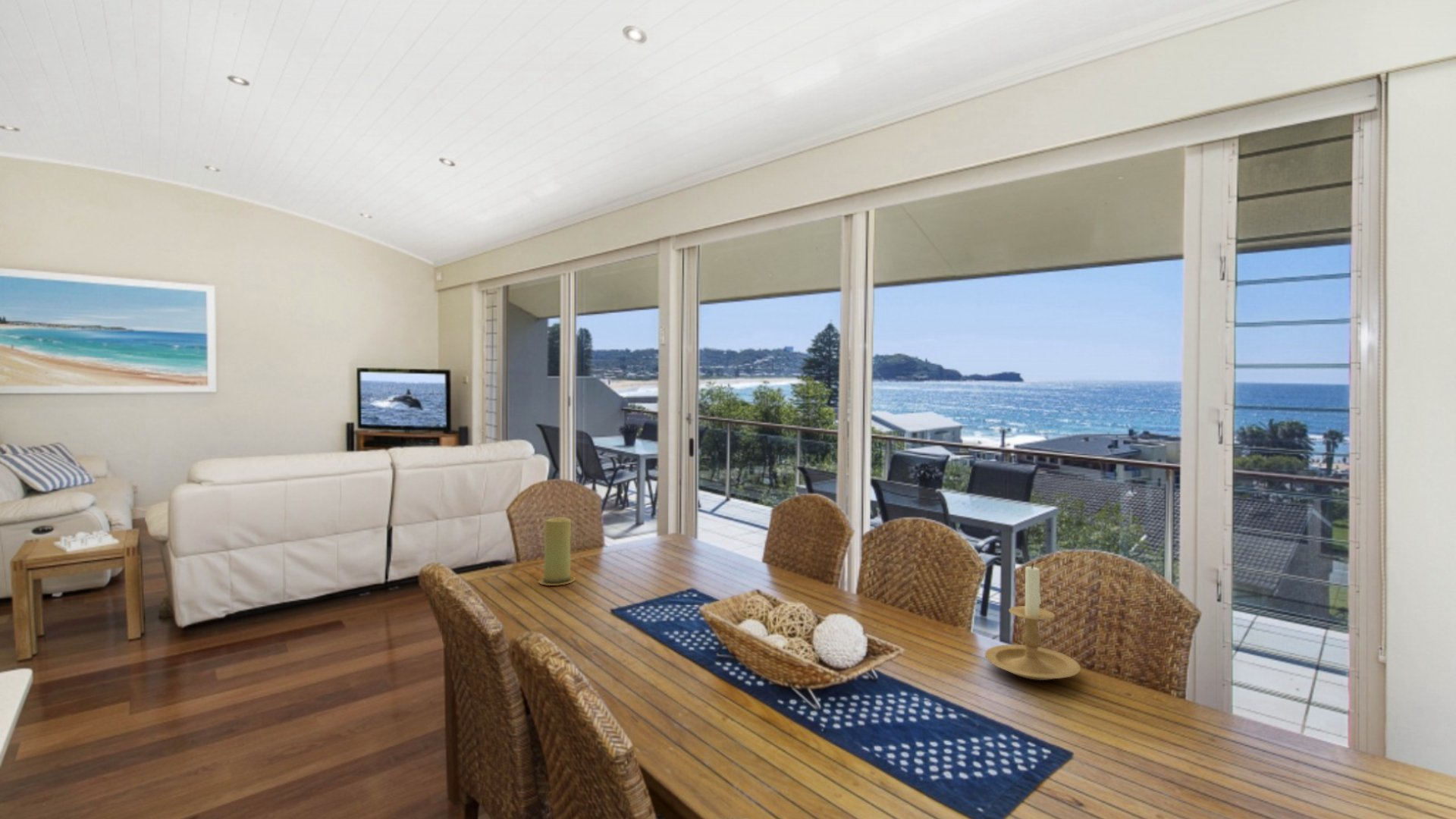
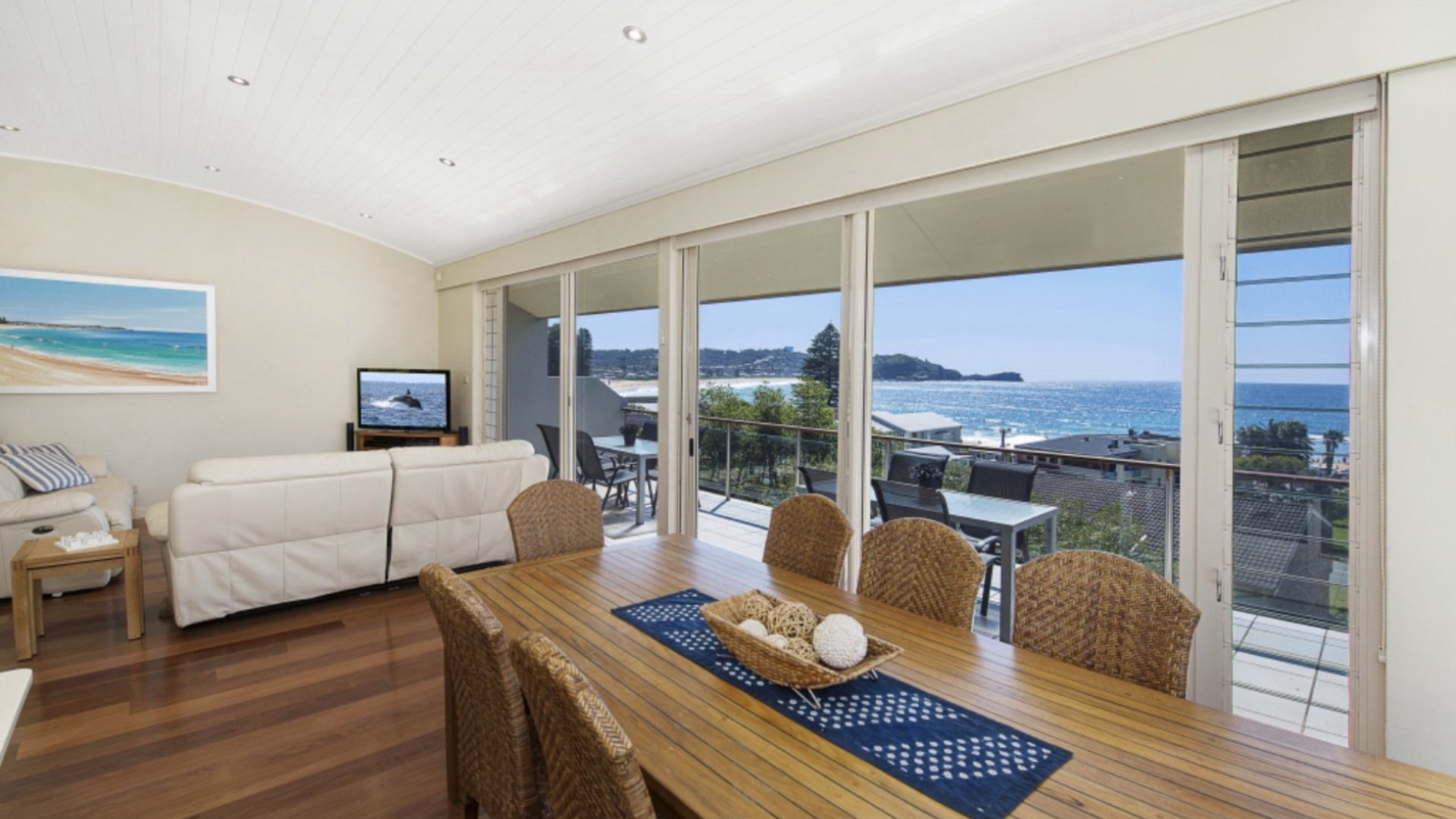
- candle holder [984,562,1081,681]
- candle [538,516,576,586]
